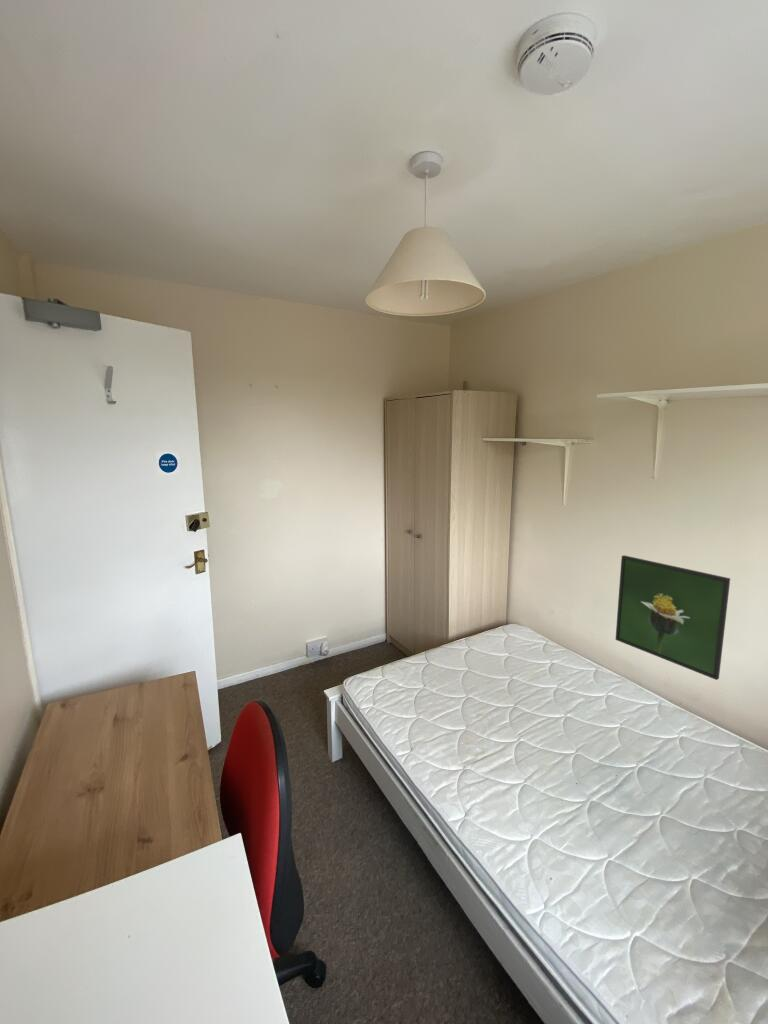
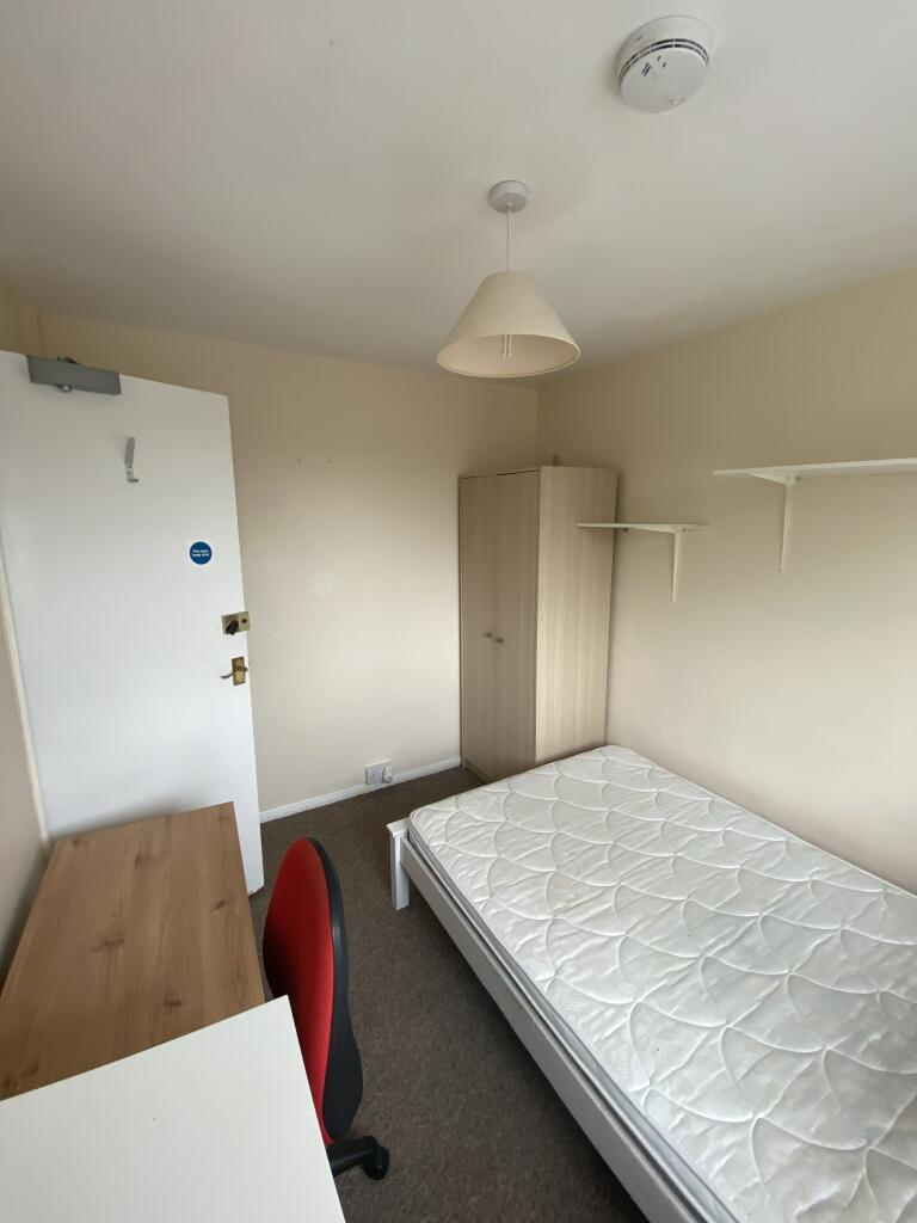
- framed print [615,554,731,681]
